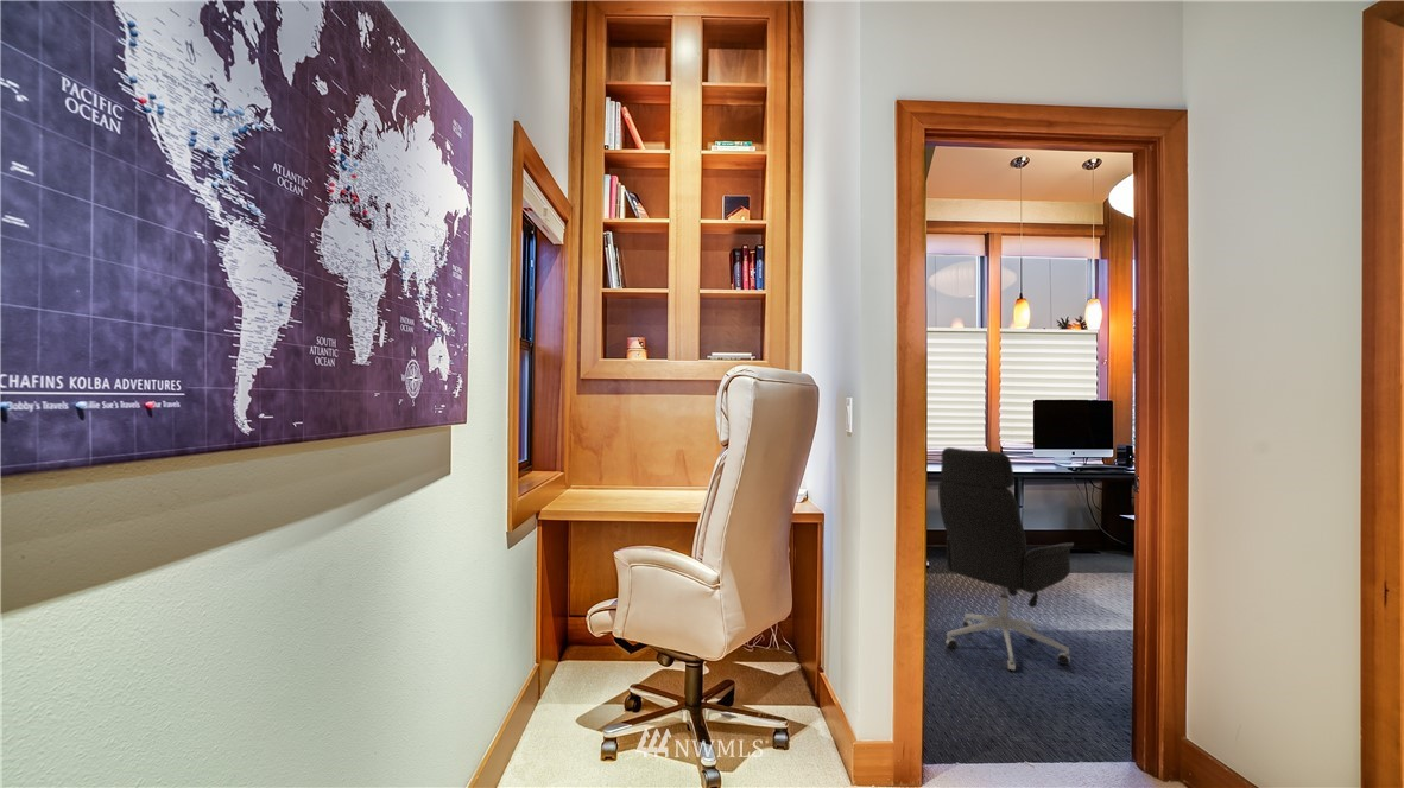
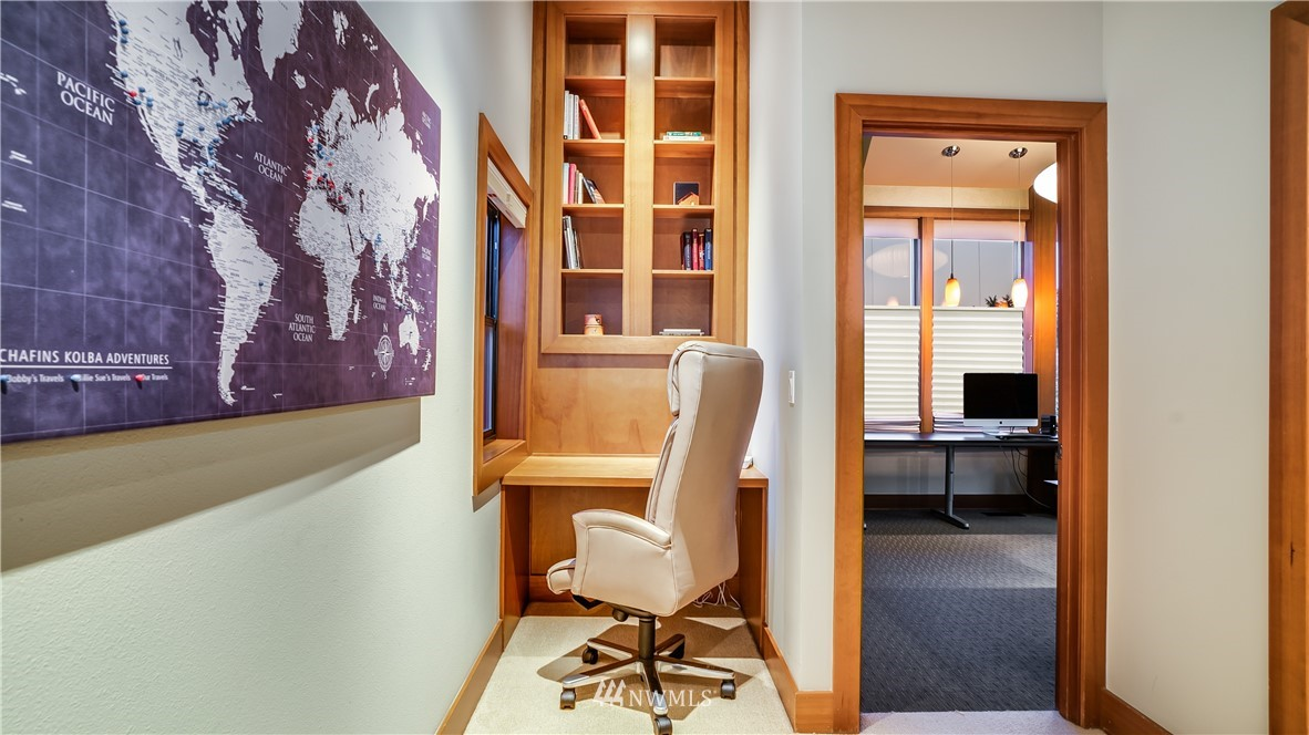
- office chair [937,446,1075,673]
